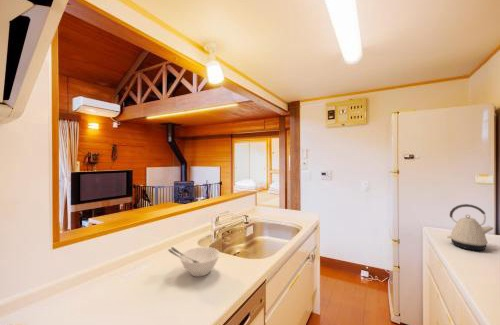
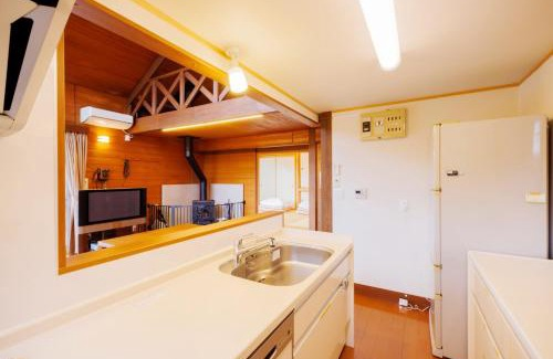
- kettle [446,203,495,251]
- bowl [167,246,221,278]
